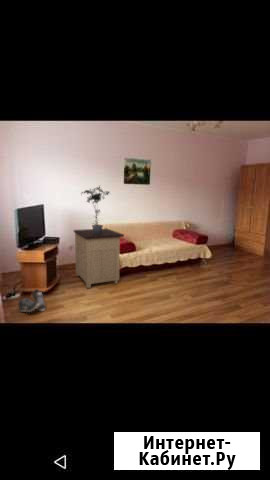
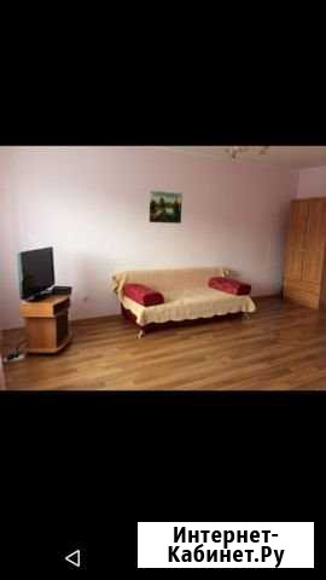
- potted plant [80,184,112,234]
- nightstand [73,228,125,289]
- shoe [17,287,47,313]
